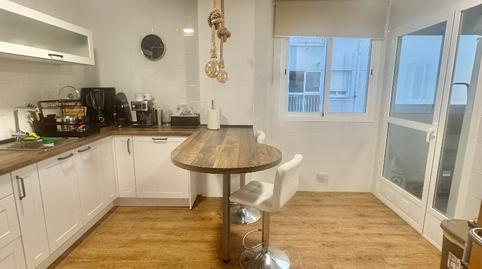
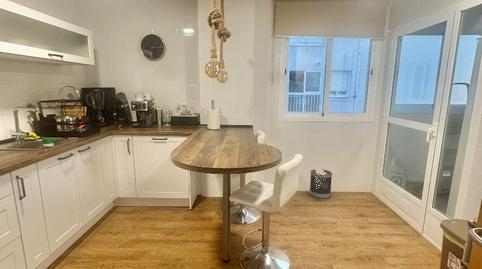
+ wastebasket [308,168,333,200]
